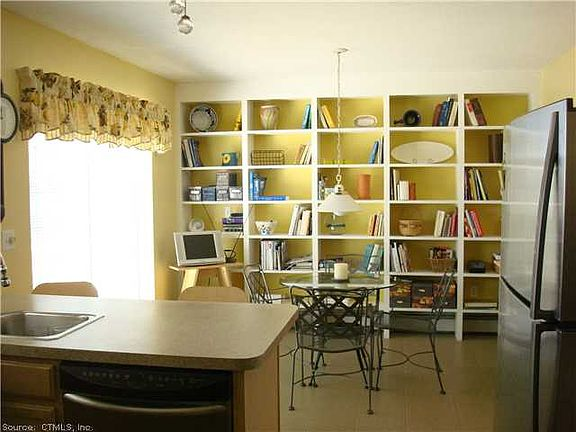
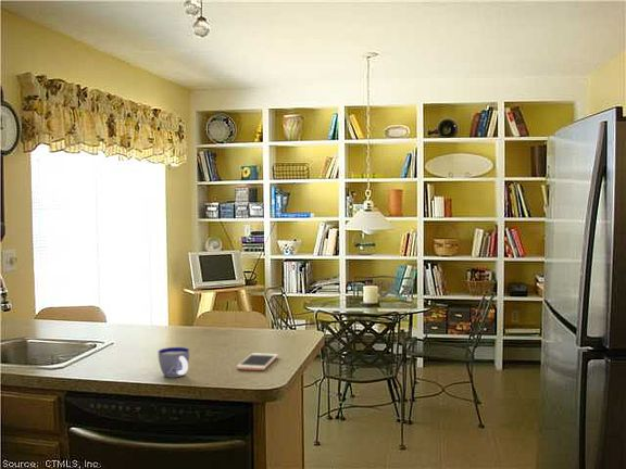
+ cup [156,346,190,379]
+ cell phone [236,352,279,371]
